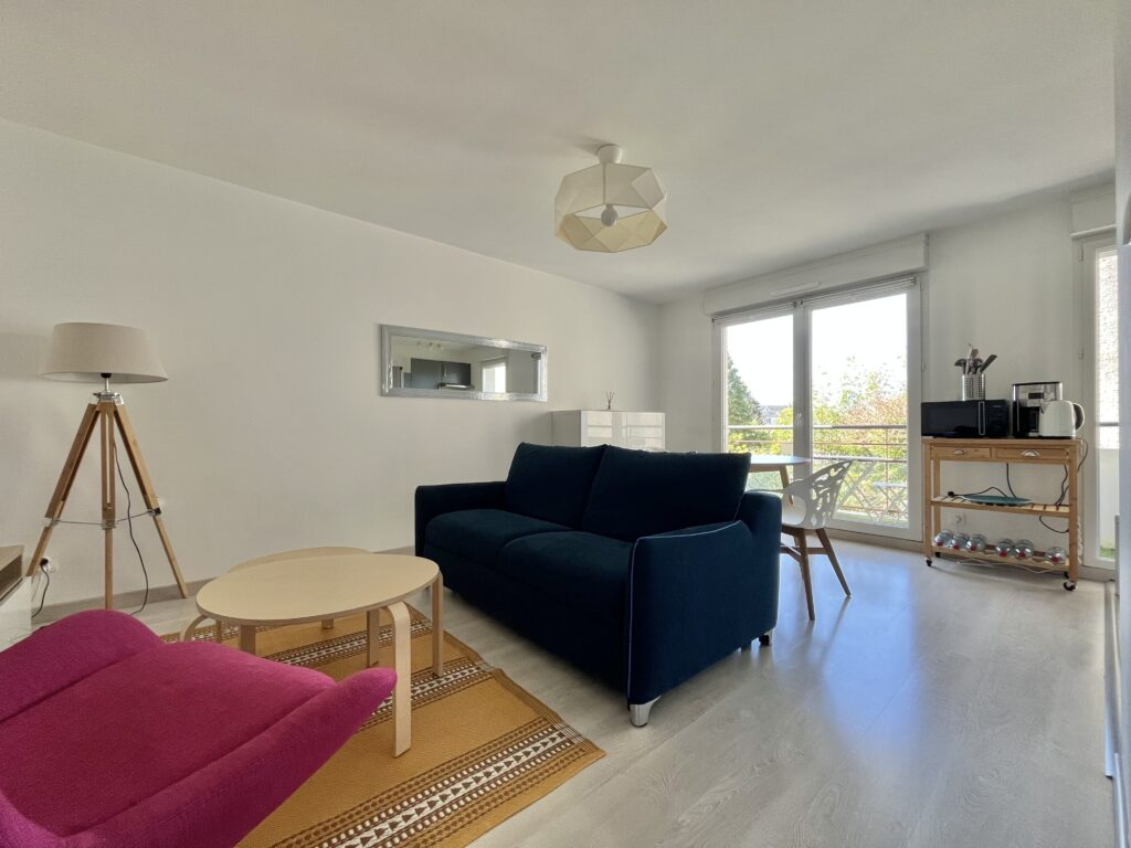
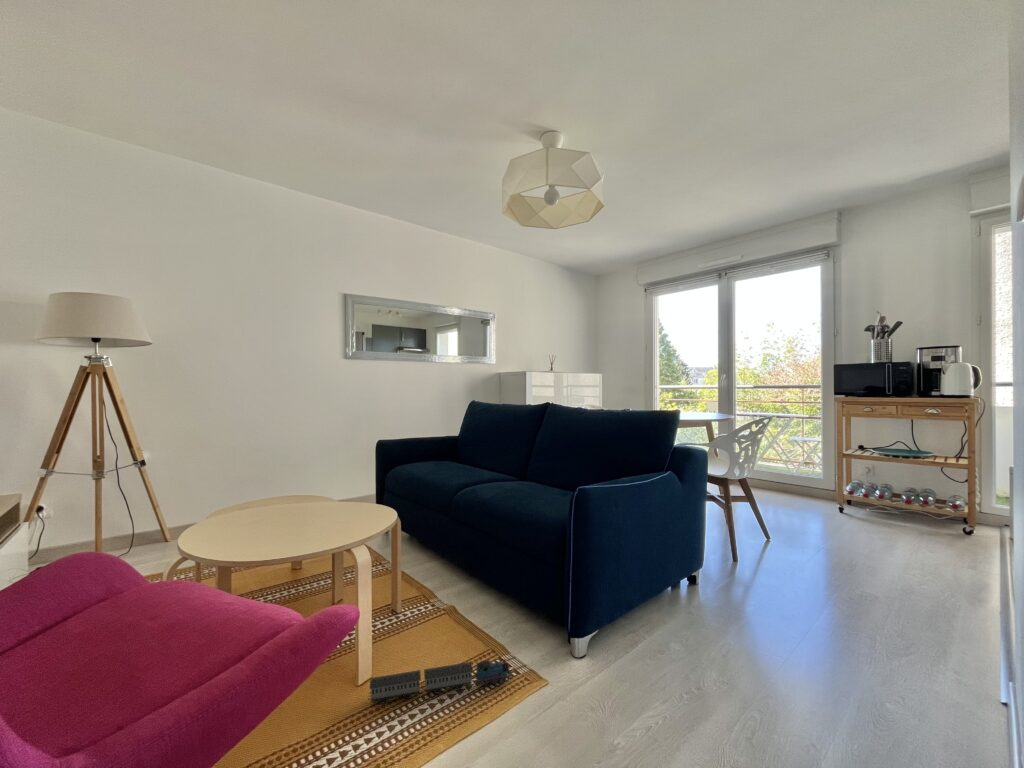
+ toy train [368,658,515,705]
